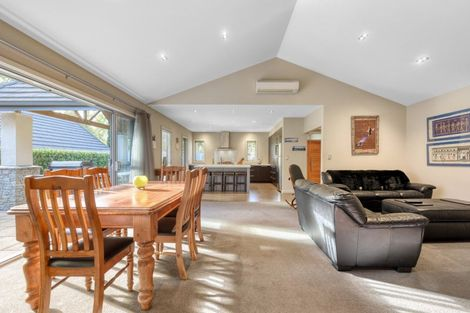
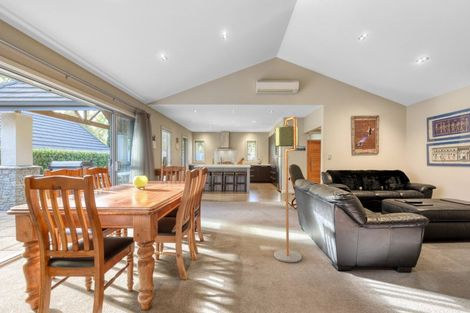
+ floor lamp [273,116,303,263]
